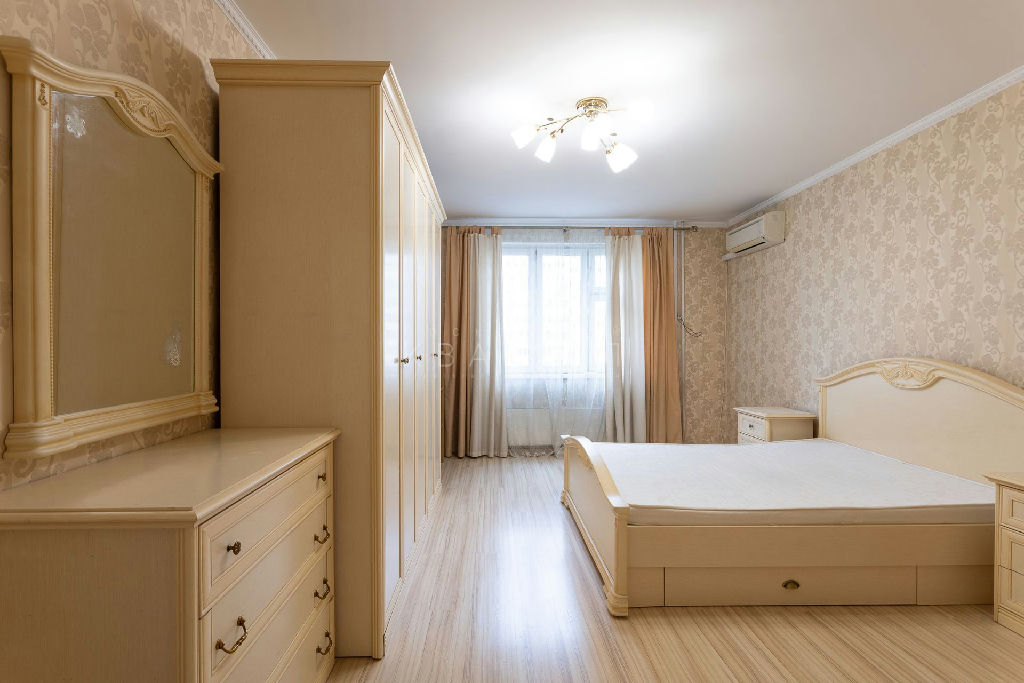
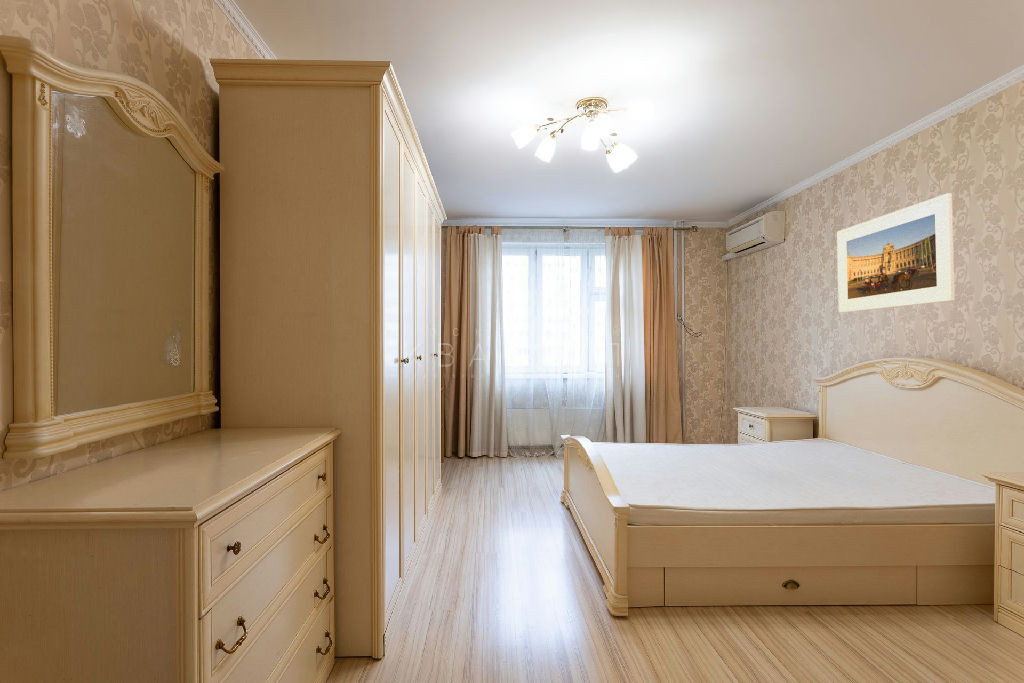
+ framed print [836,192,956,314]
